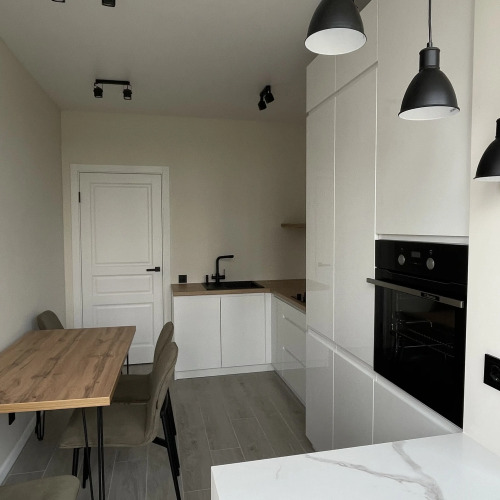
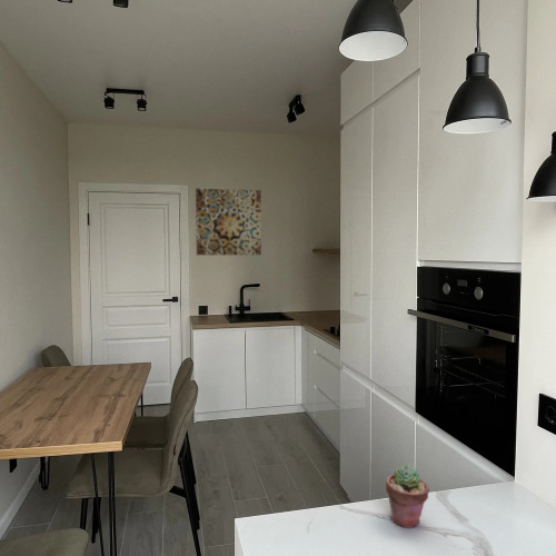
+ potted succulent [385,464,430,529]
+ wall art [195,187,262,256]
